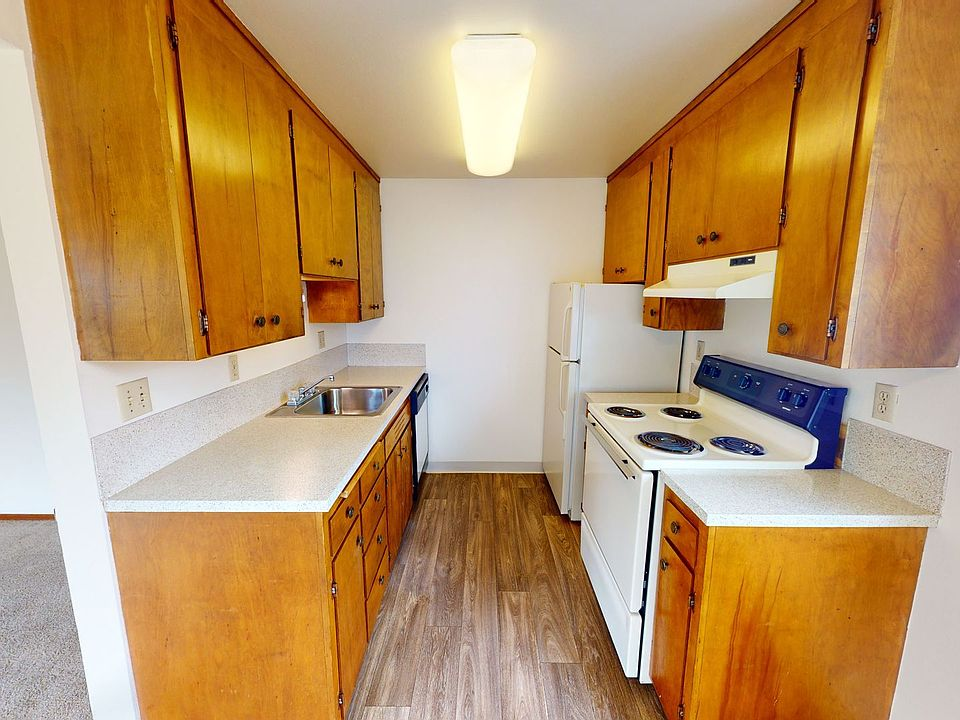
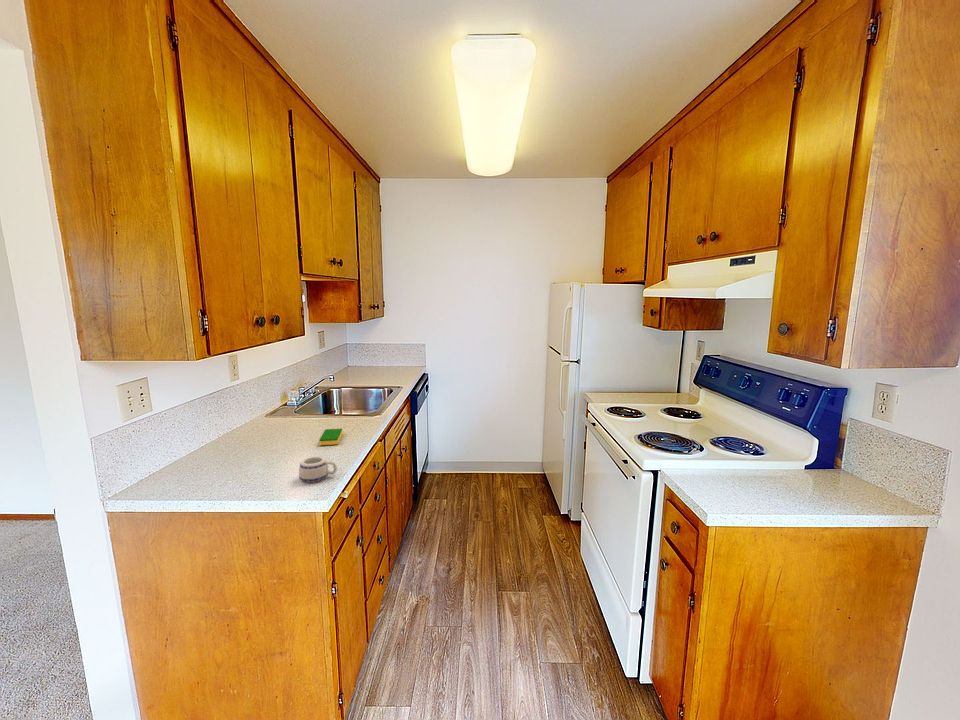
+ dish sponge [318,428,343,446]
+ mug [298,456,338,483]
